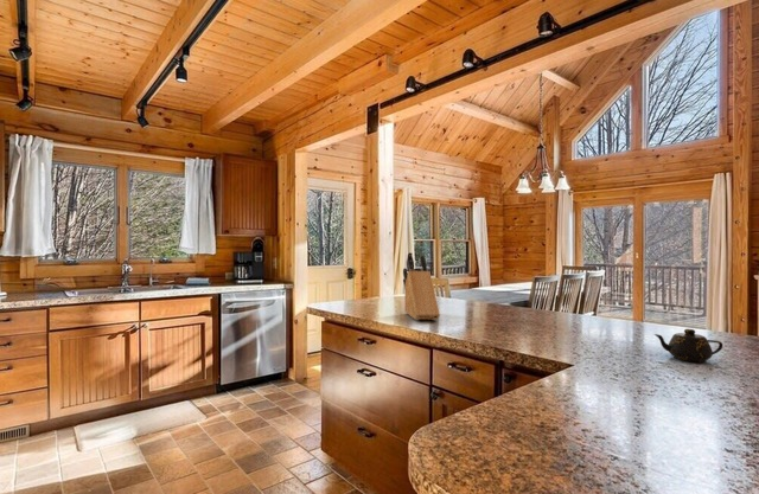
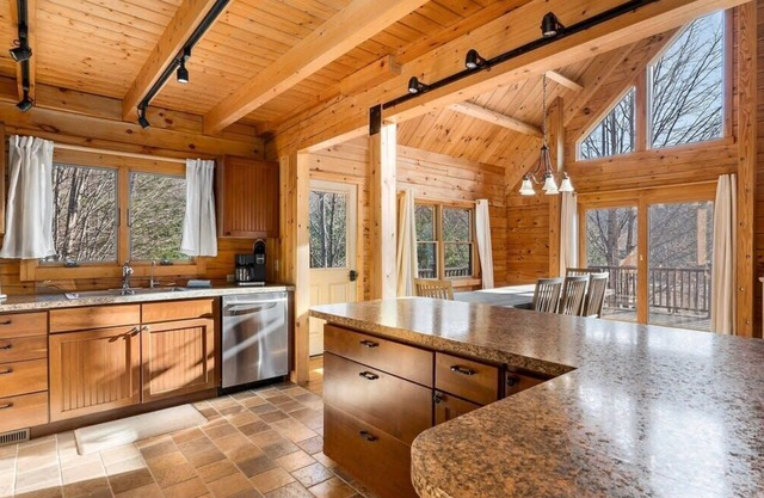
- knife block [402,251,441,321]
- teapot [652,328,723,364]
